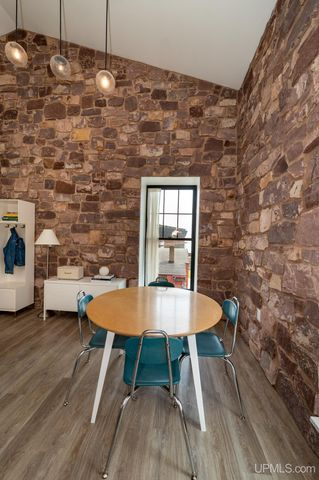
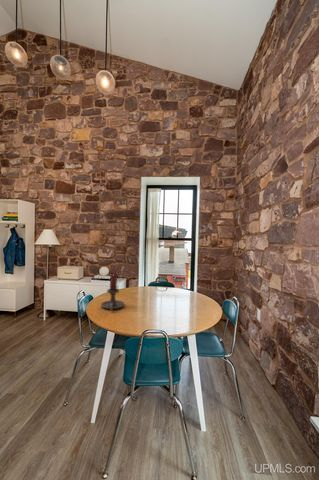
+ candle holder [100,274,126,311]
